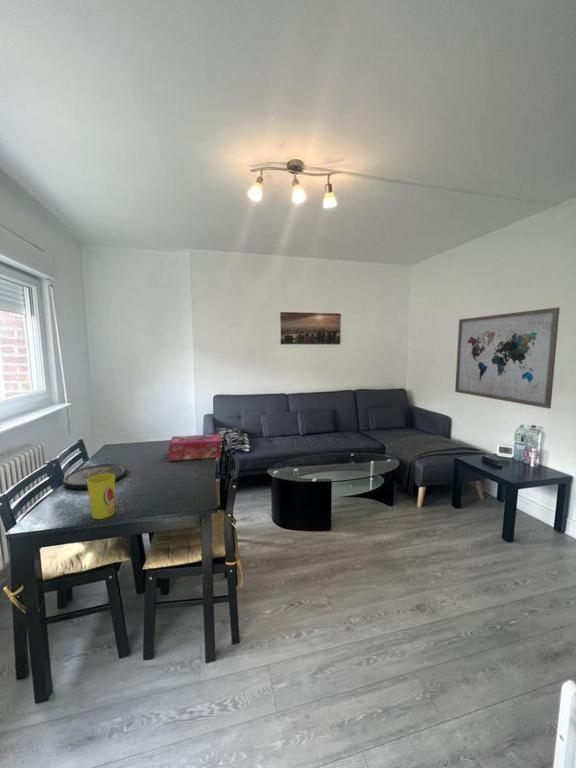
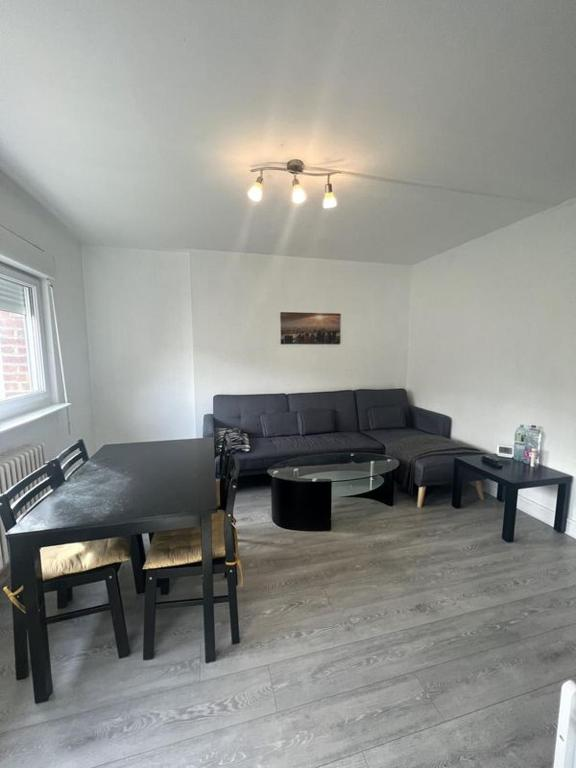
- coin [62,463,128,490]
- cup [87,473,116,520]
- wall art [454,306,561,410]
- tissue box [167,433,222,461]
